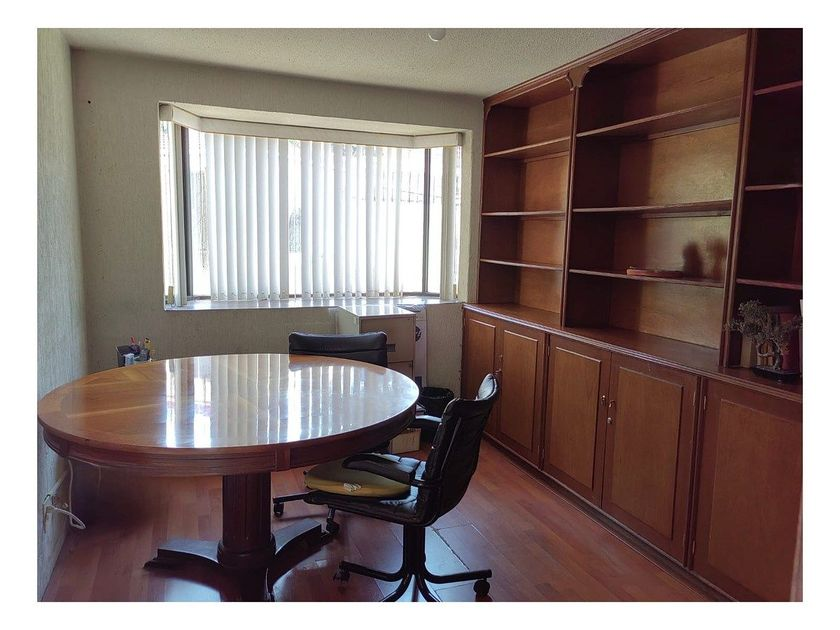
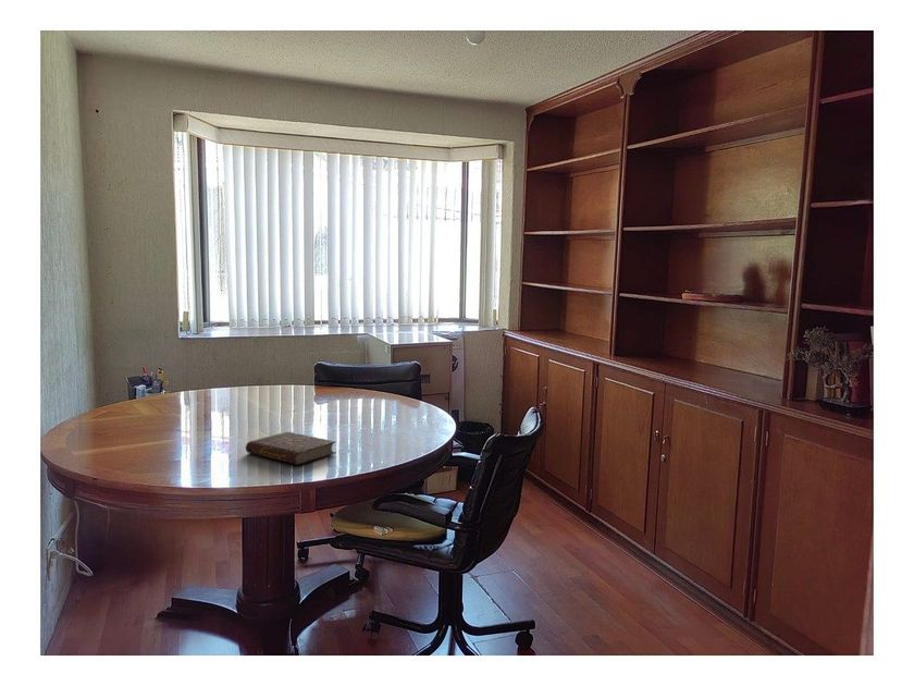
+ book [245,431,336,466]
